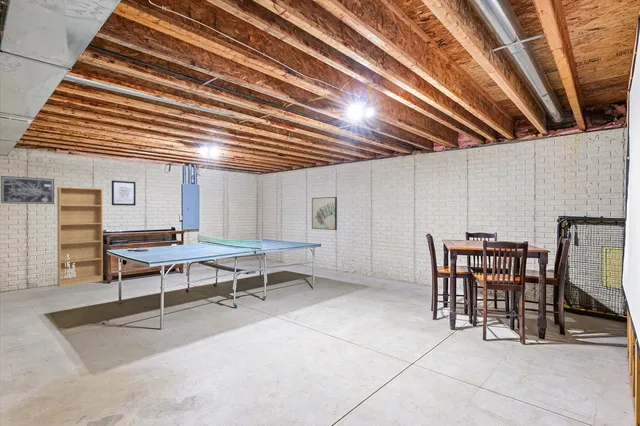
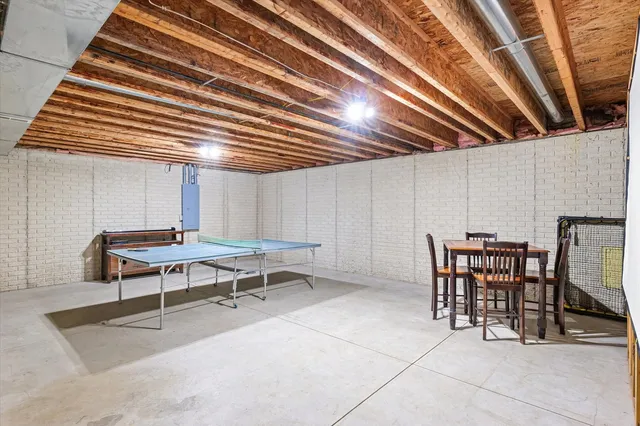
- wall art [0,175,55,205]
- wall art [311,196,338,231]
- wall art [111,180,137,207]
- bookshelf [56,186,104,288]
